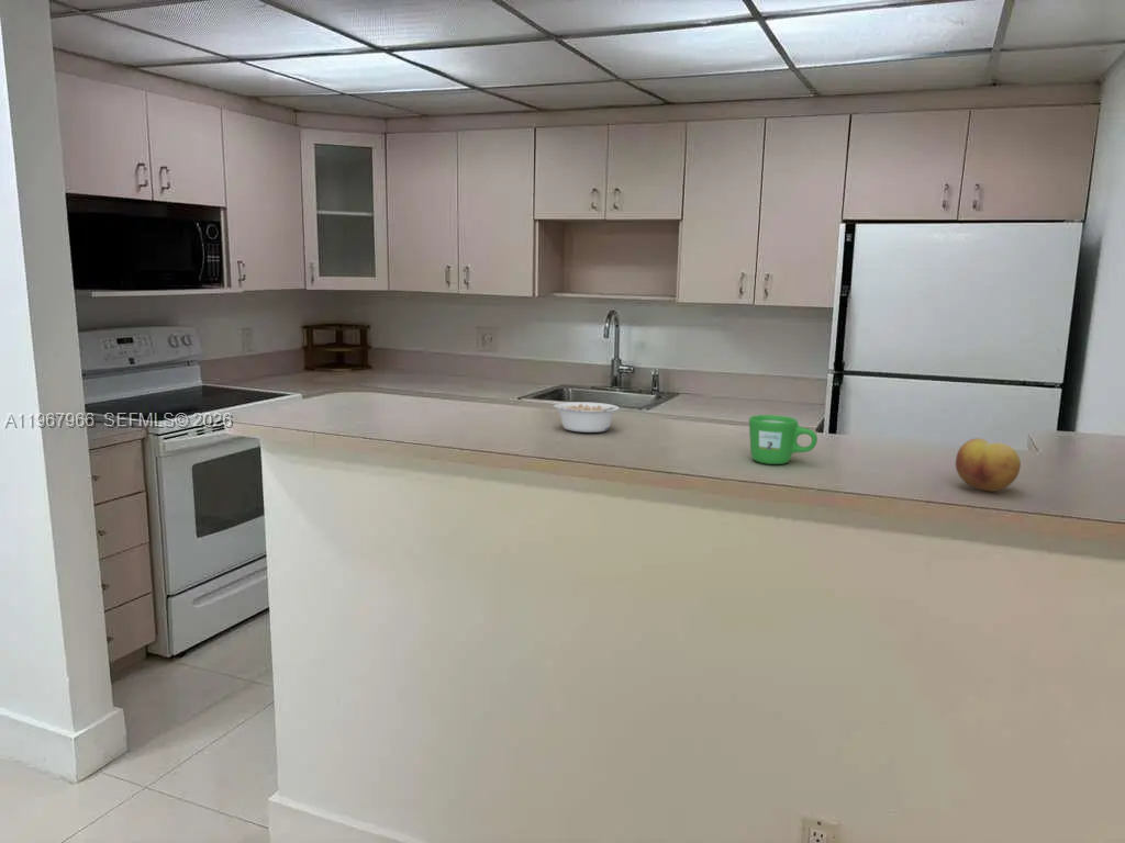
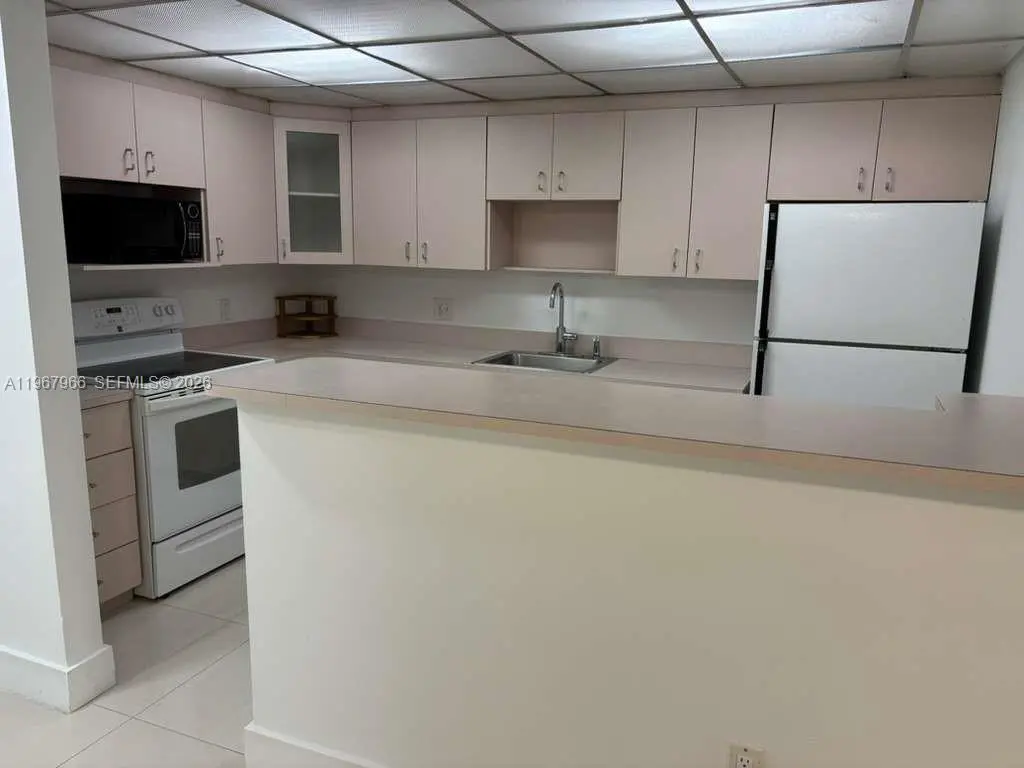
- legume [553,401,620,434]
- fruit [955,437,1022,493]
- mug [748,414,818,465]
